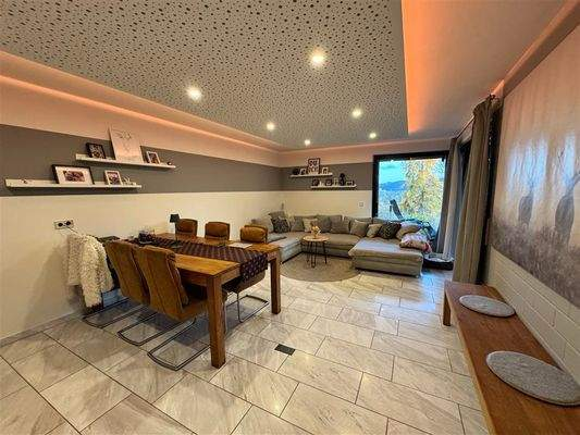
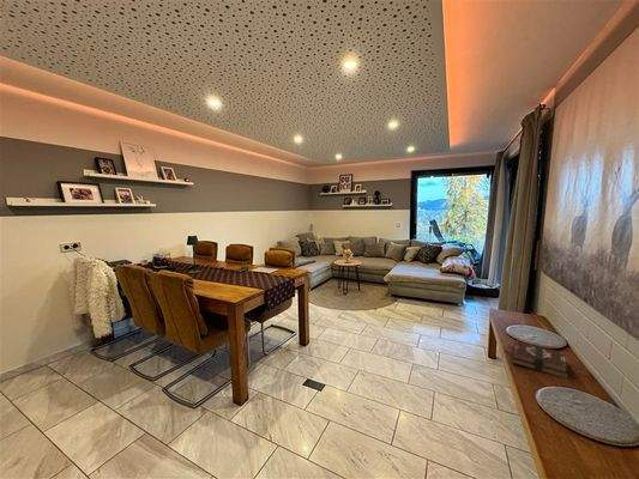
+ hardback book [510,340,571,380]
